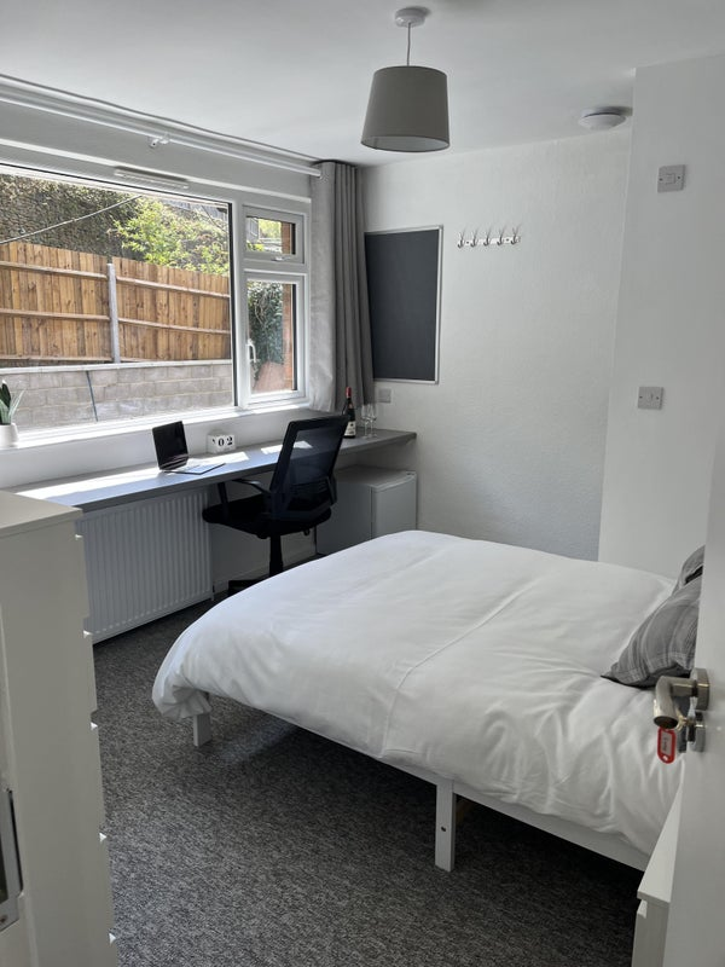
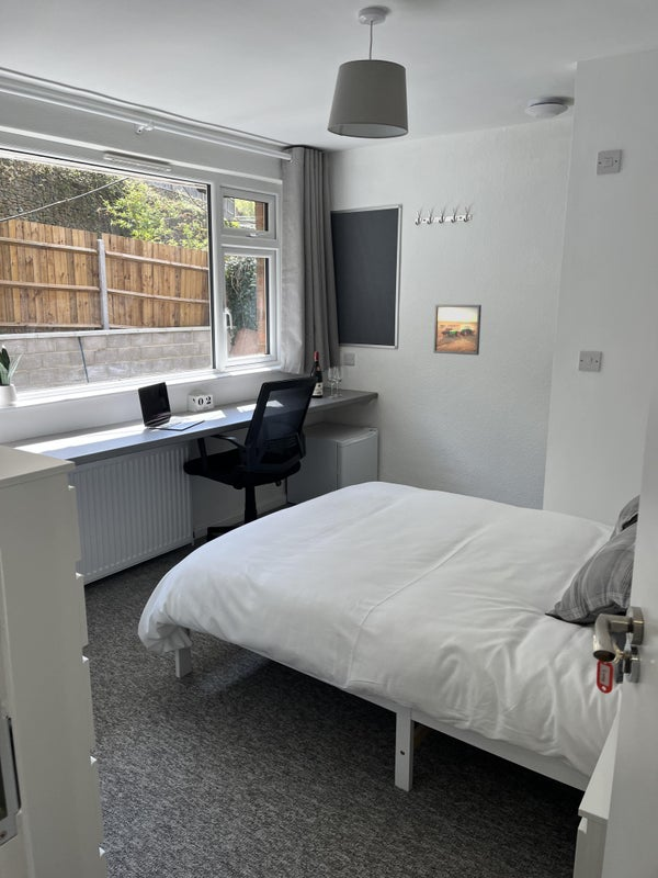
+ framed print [432,304,483,357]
